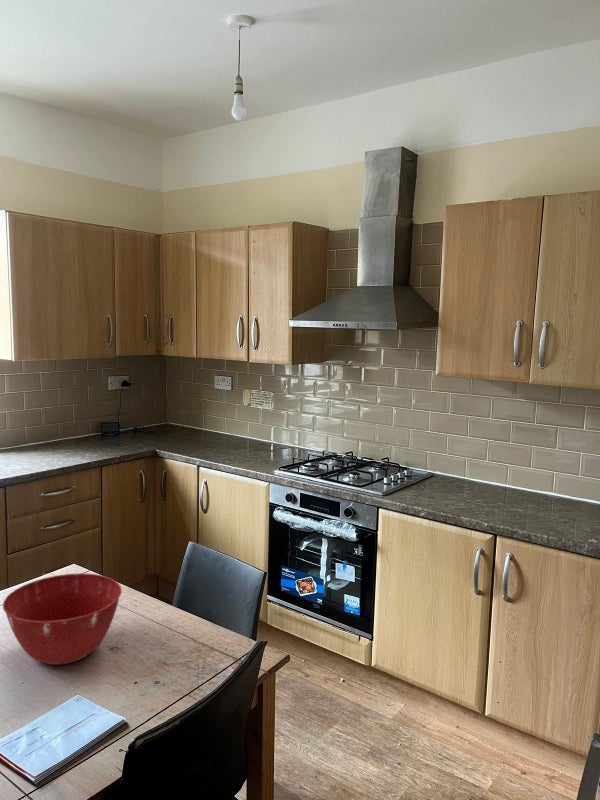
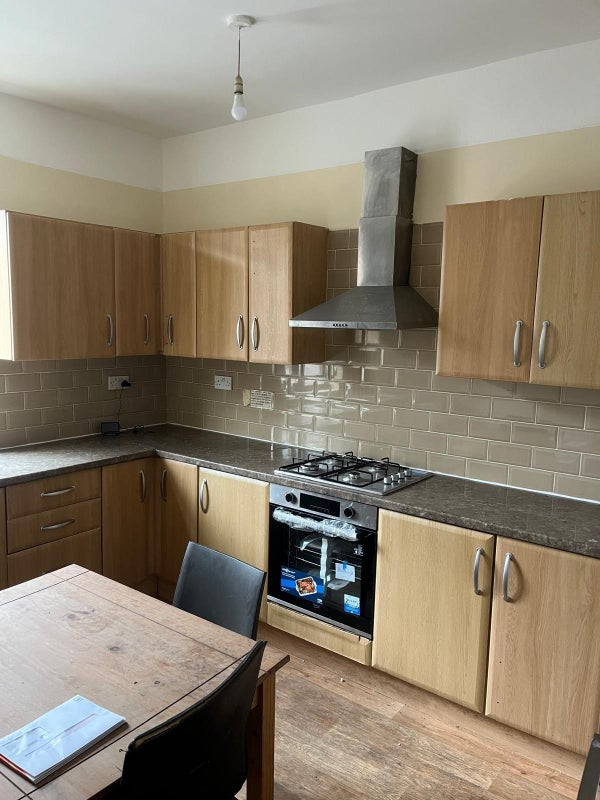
- mixing bowl [2,573,123,666]
